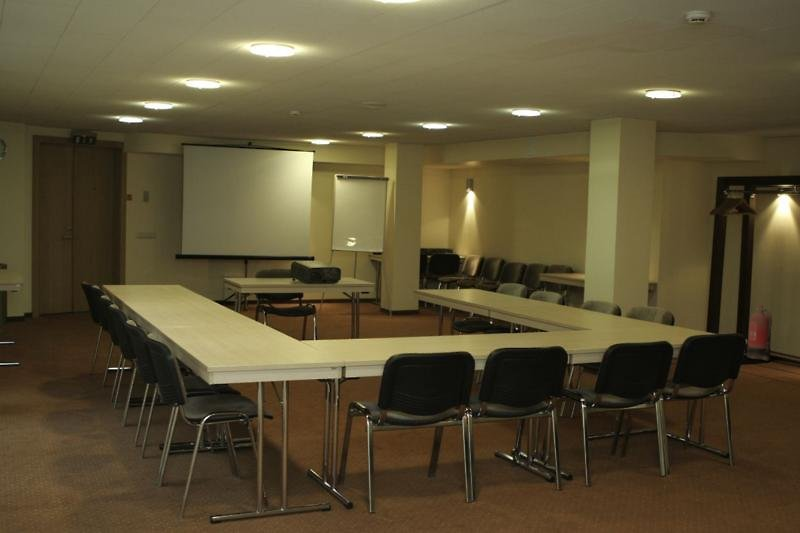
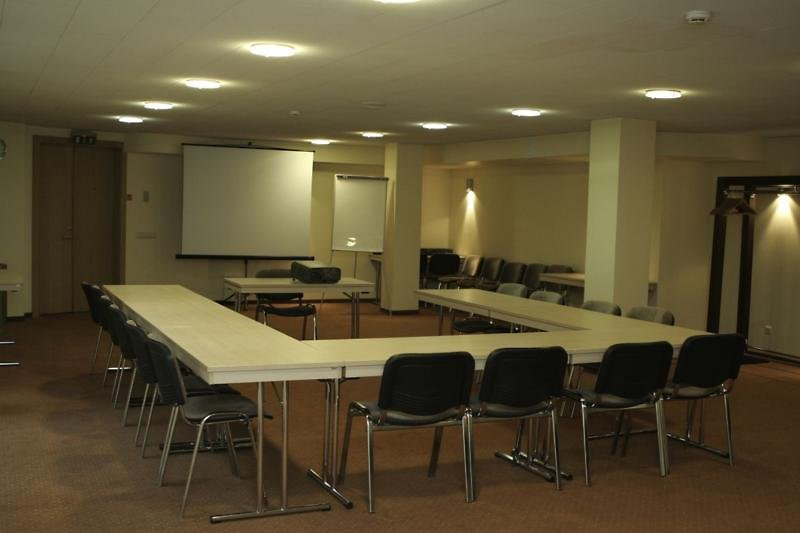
- fire extinguisher [746,302,773,362]
